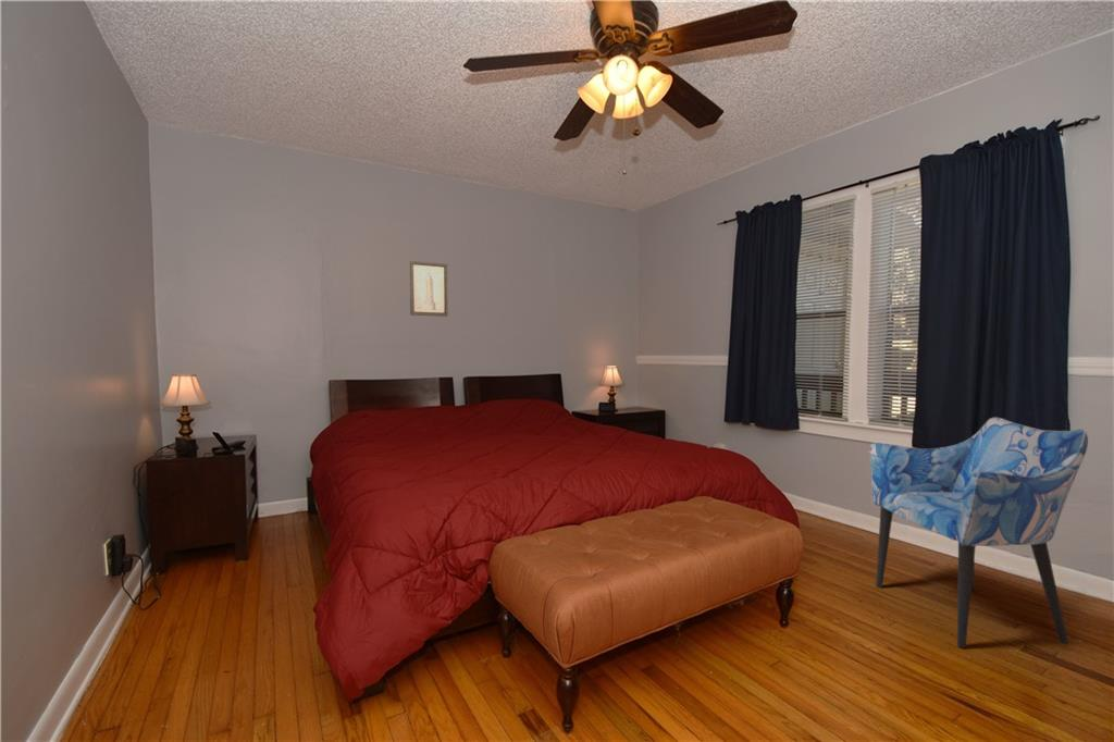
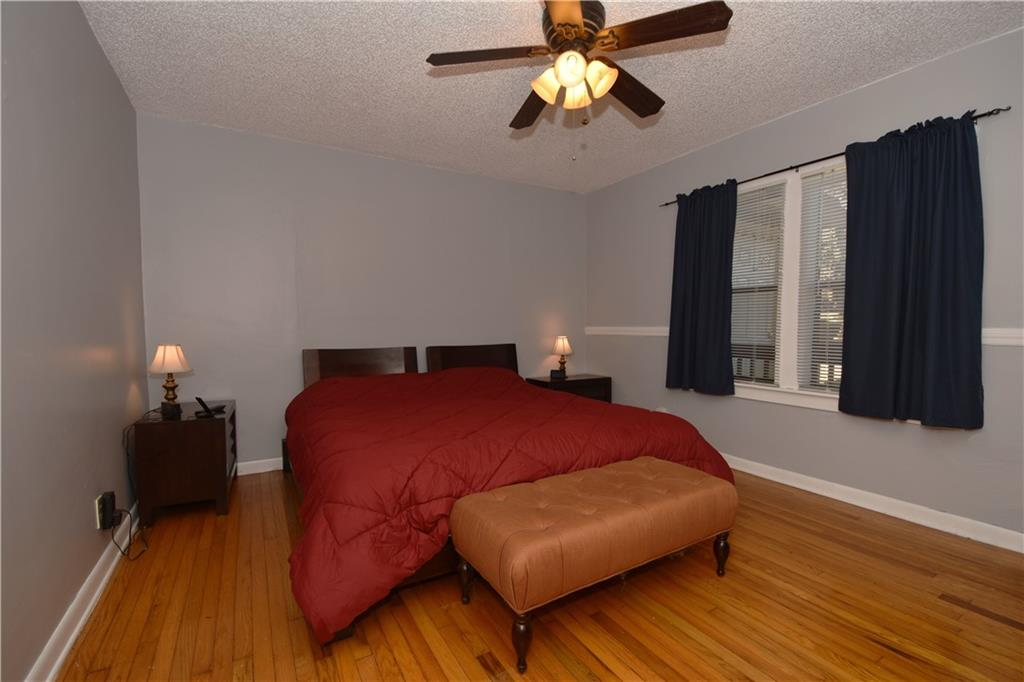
- wall art [409,260,448,318]
- armchair [868,417,1089,650]
